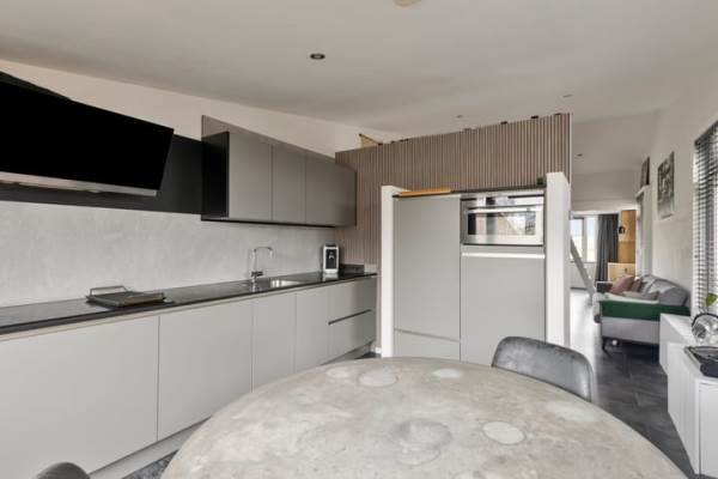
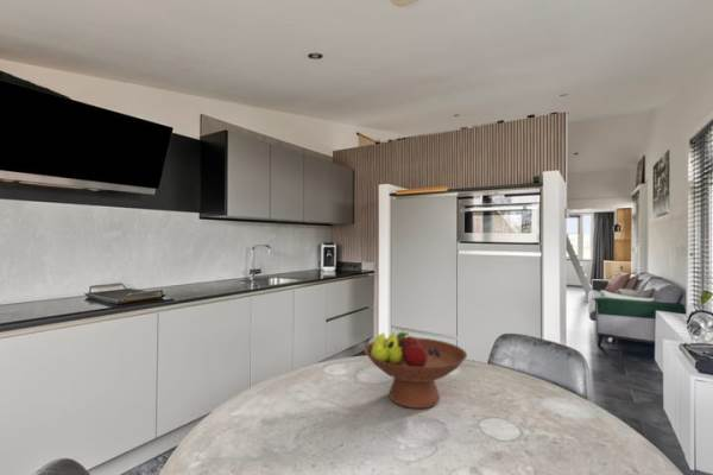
+ fruit bowl [362,331,468,410]
